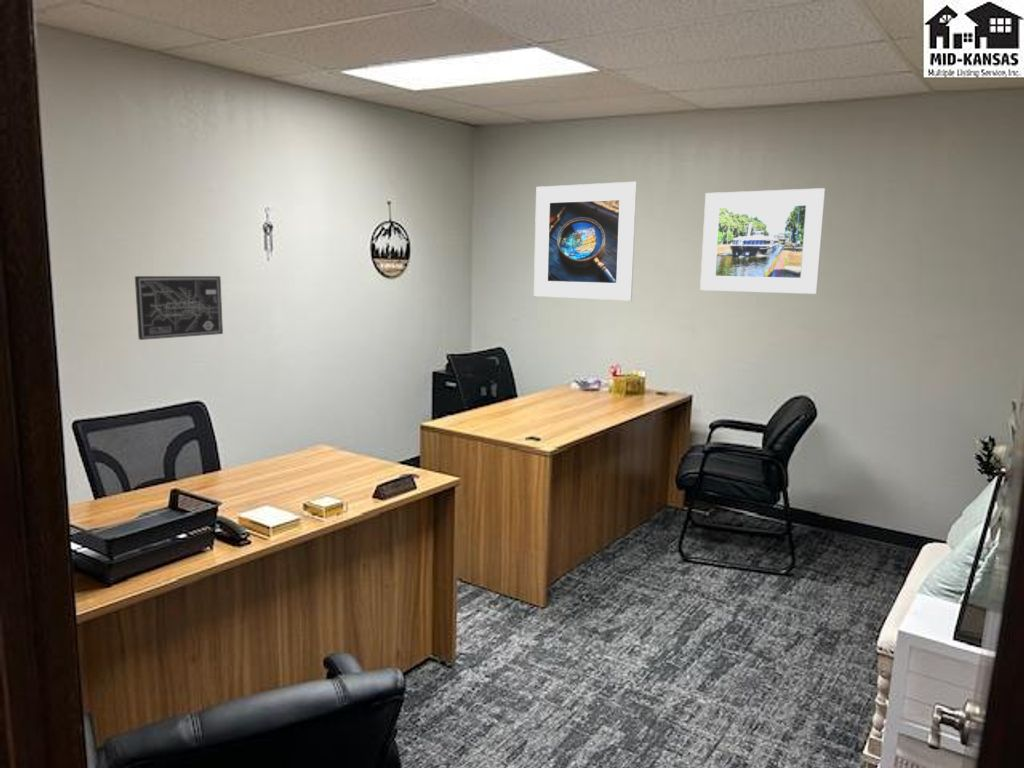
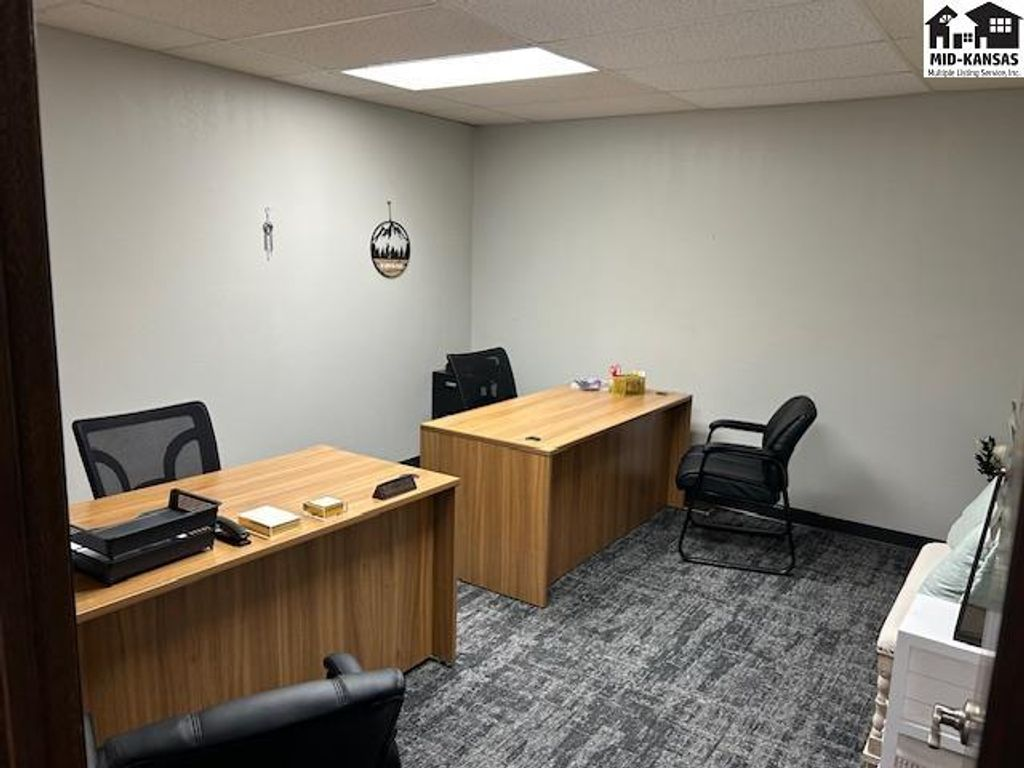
- wall art [134,275,224,341]
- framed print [533,181,638,302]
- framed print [699,187,827,295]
